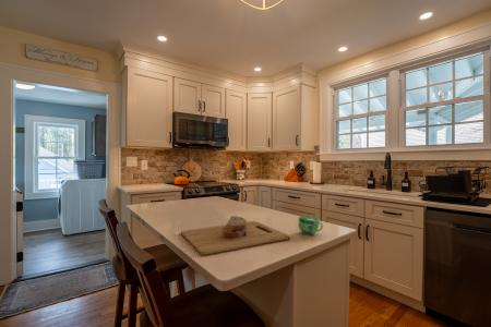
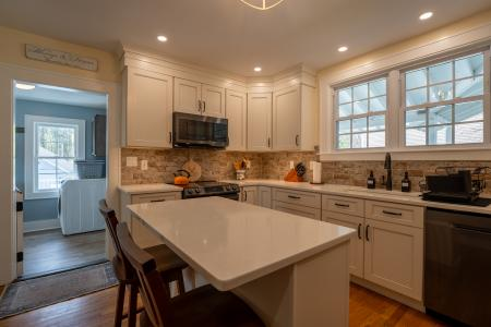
- cutting board [180,215,291,256]
- cup [297,215,324,235]
